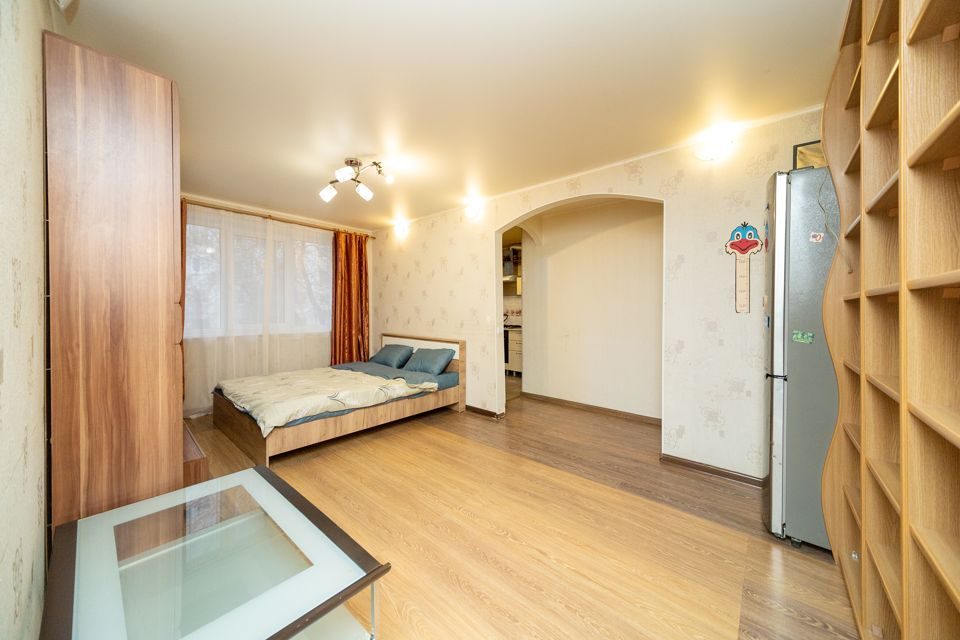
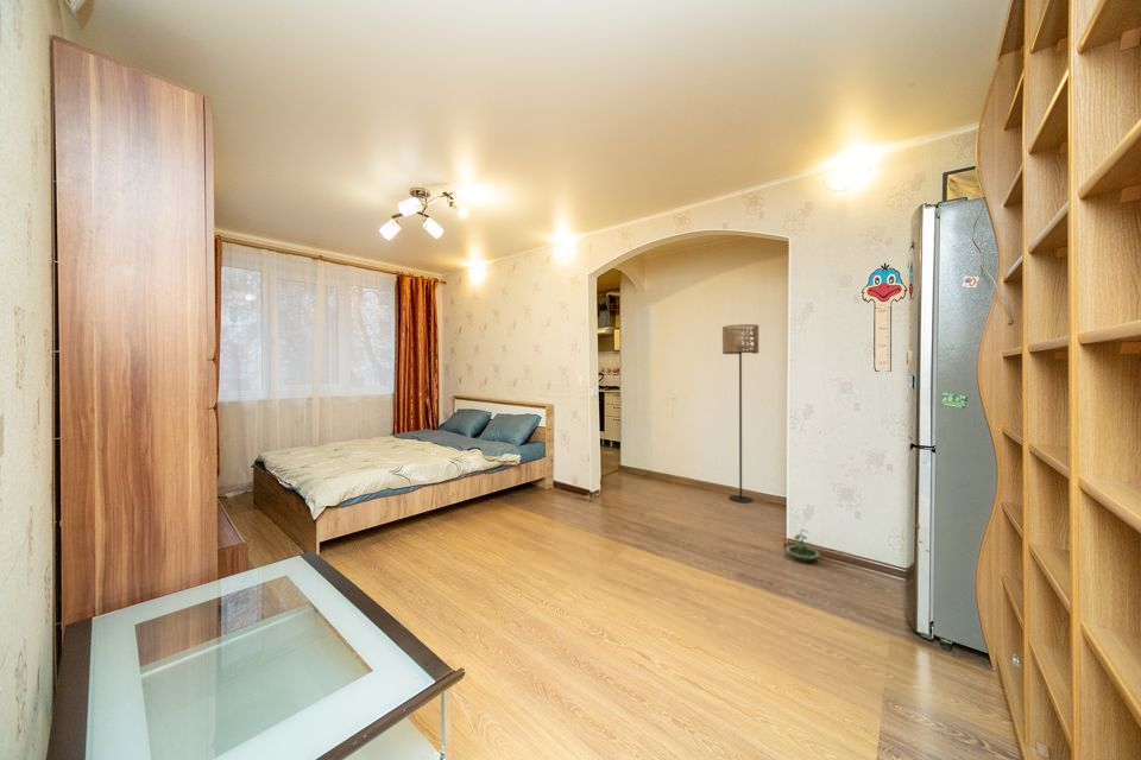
+ terrarium [786,528,821,563]
+ floor lamp [721,323,759,504]
